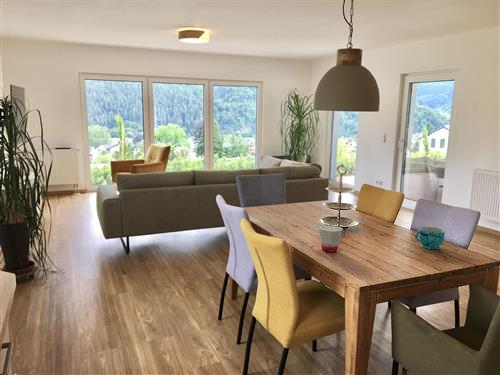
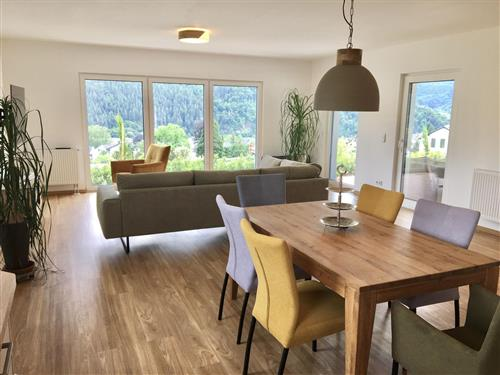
- cup [318,224,344,253]
- cup [414,226,446,250]
